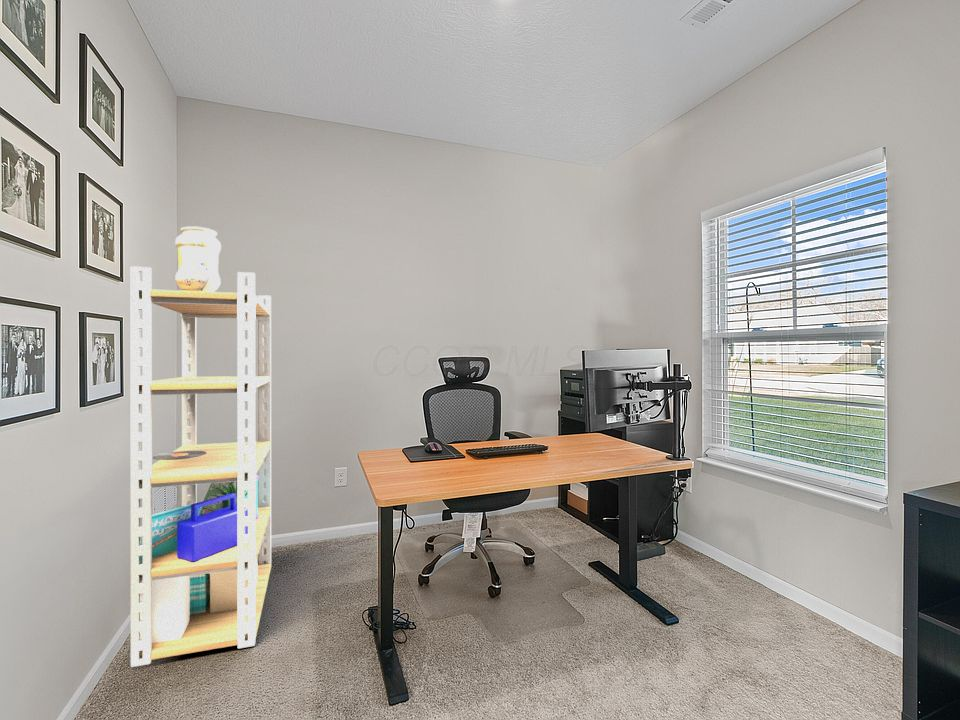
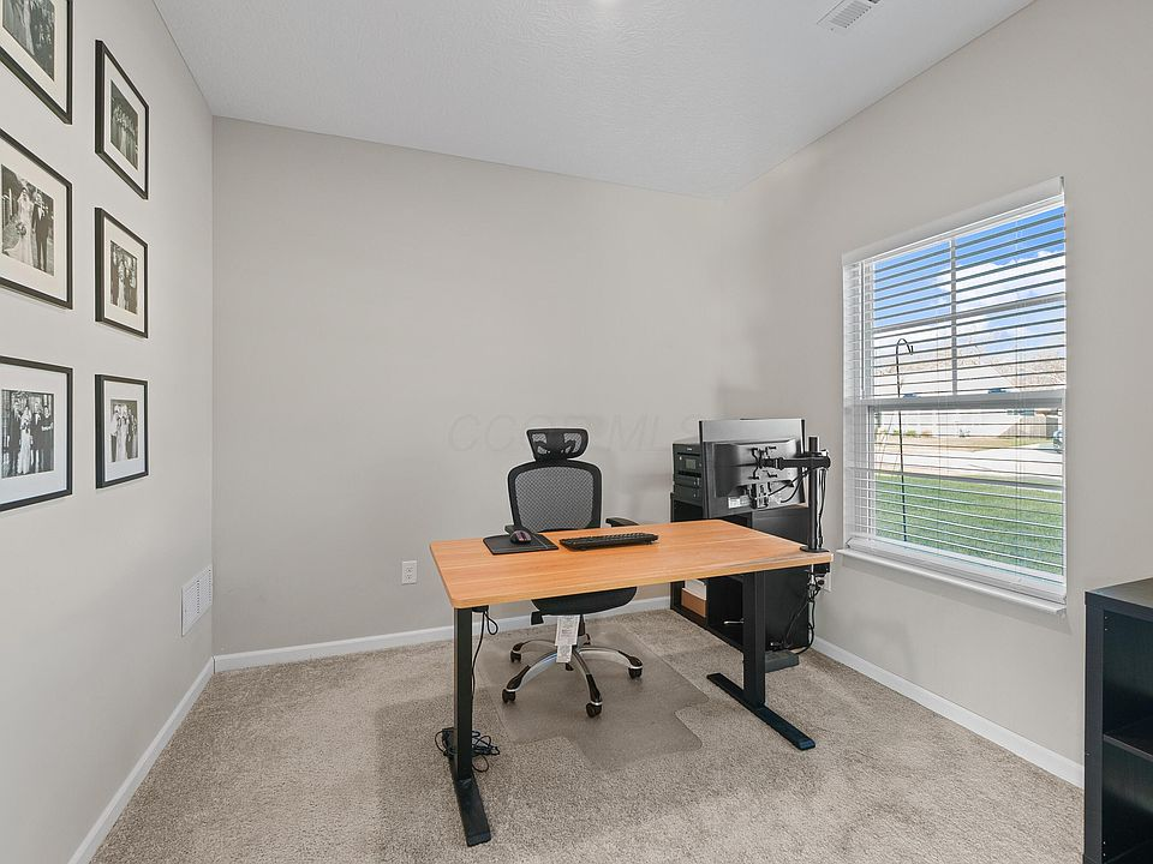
- shelving unit [130,265,272,668]
- vase [174,225,222,292]
